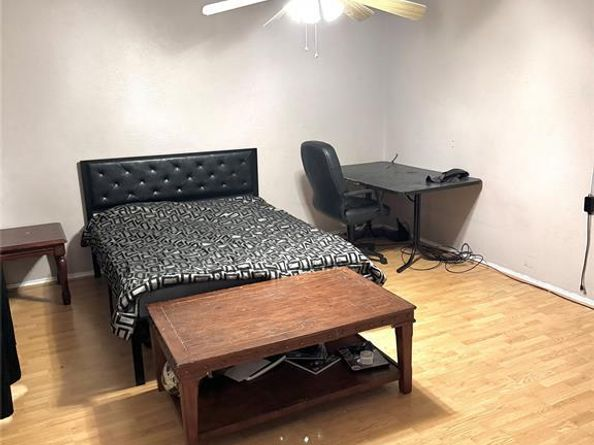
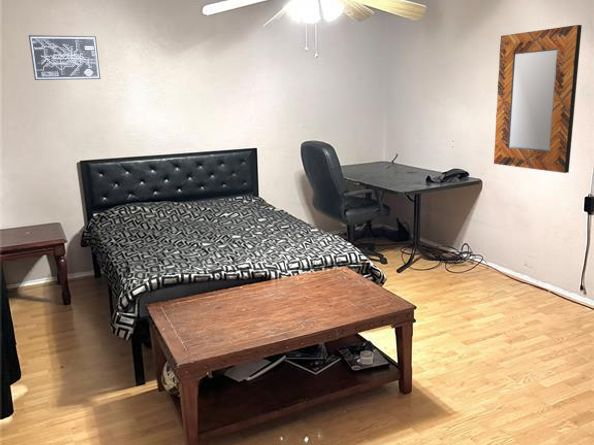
+ home mirror [493,24,583,174]
+ wall art [28,34,102,81]
